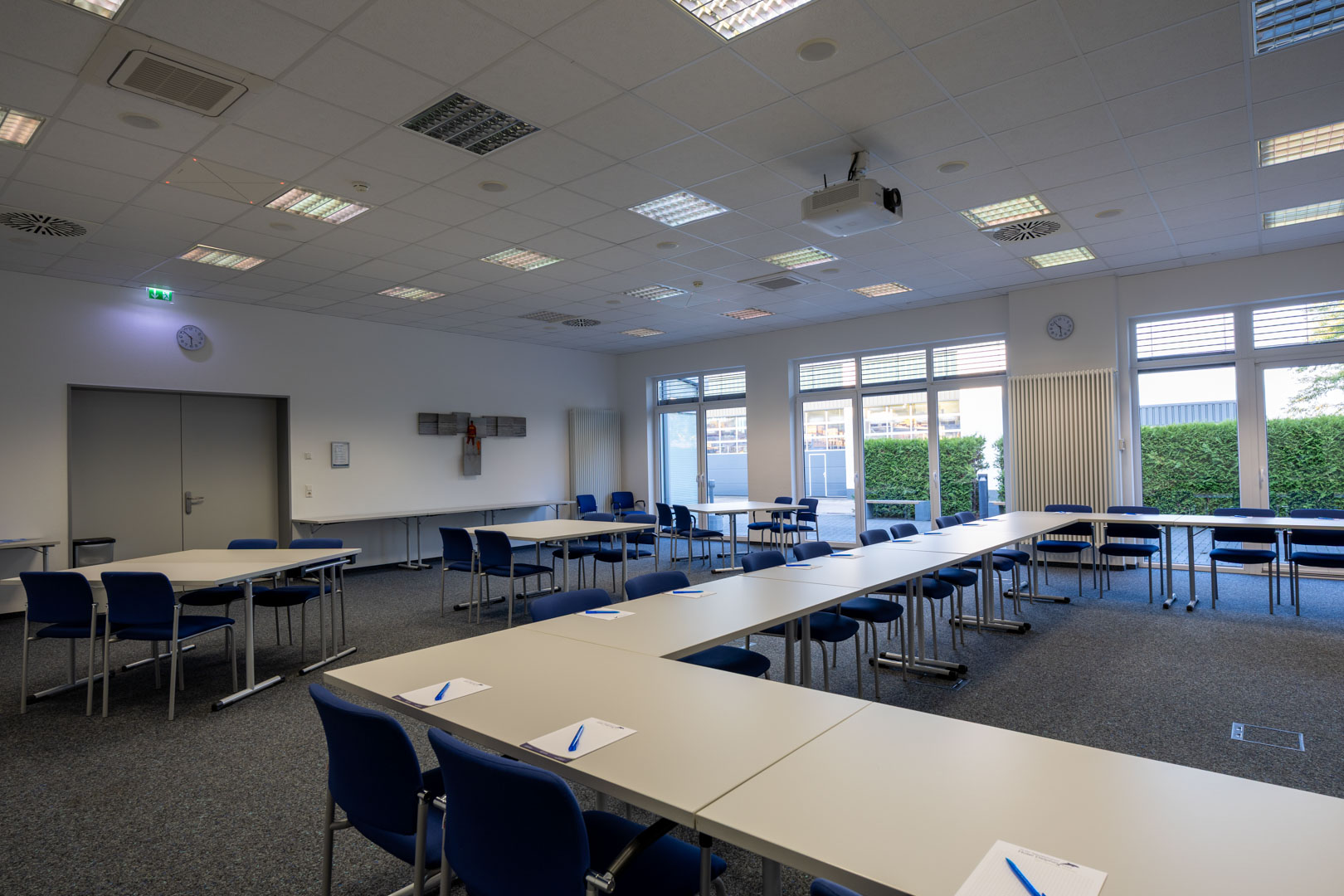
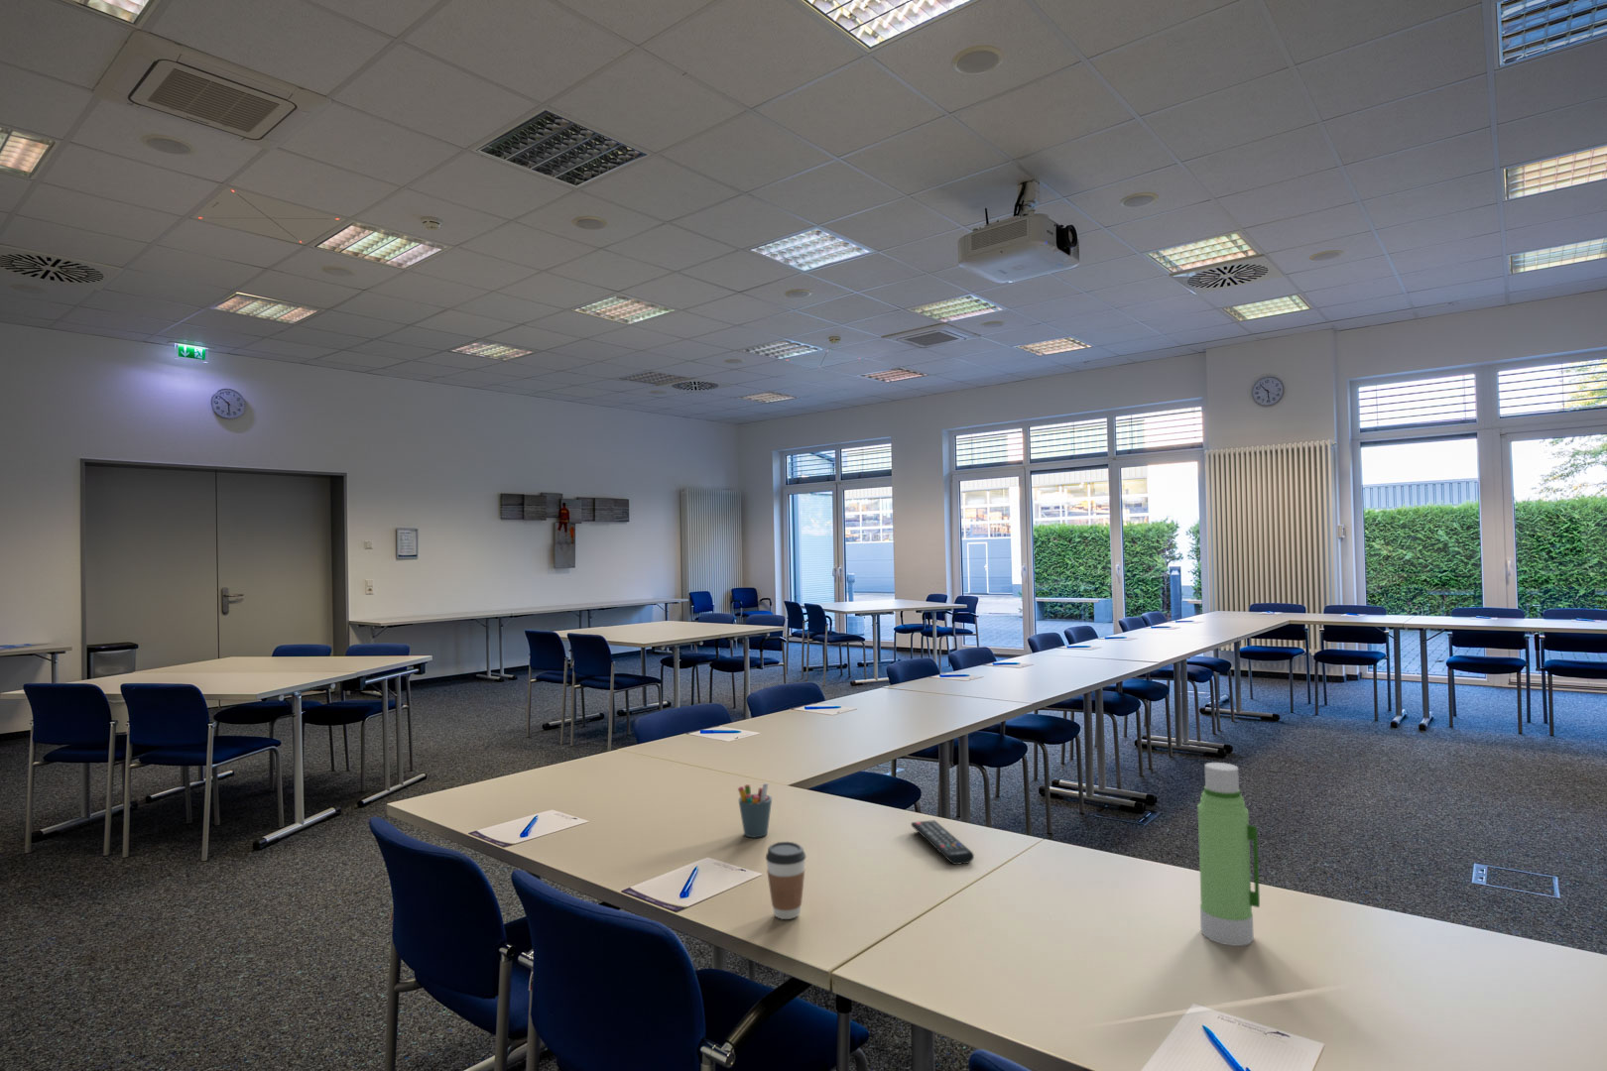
+ water bottle [1197,761,1260,947]
+ remote control [910,819,976,865]
+ pen holder [737,783,772,839]
+ coffee cup [765,842,806,920]
